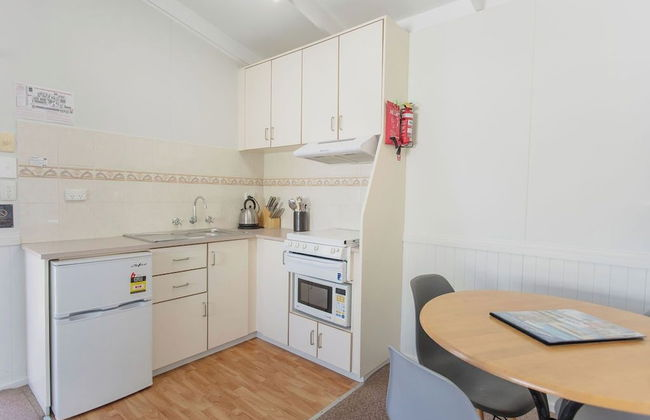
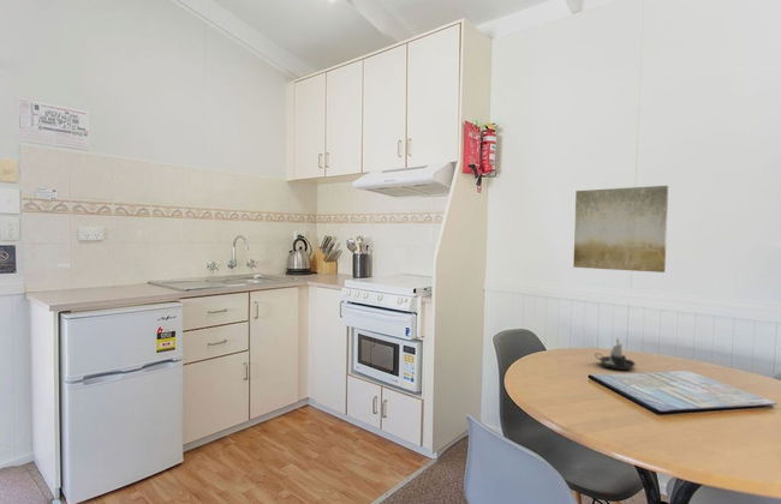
+ wall art [572,185,669,274]
+ candle [594,337,637,371]
